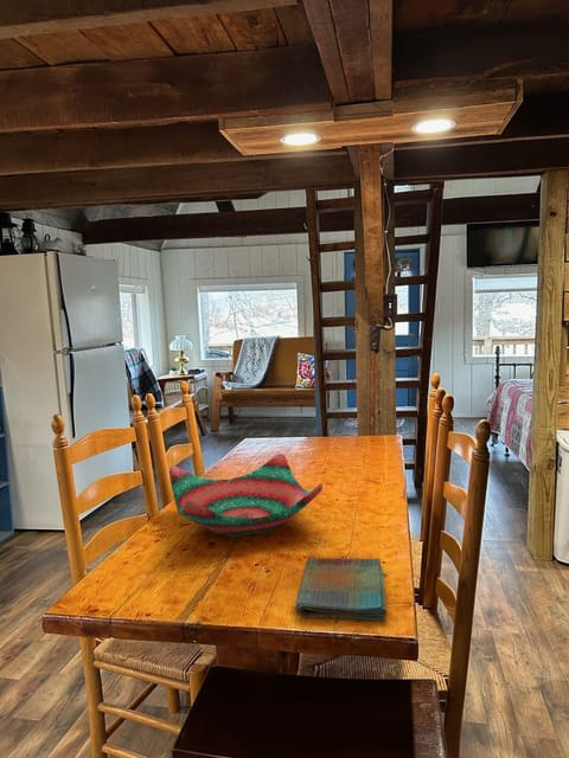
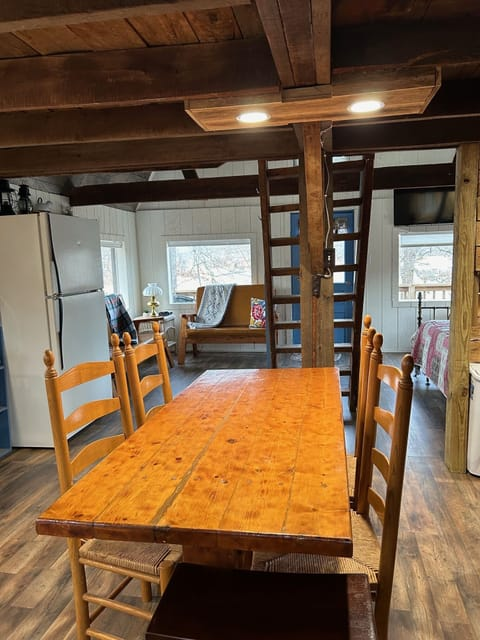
- dish towel [294,555,388,622]
- decorative bowl [168,452,324,538]
